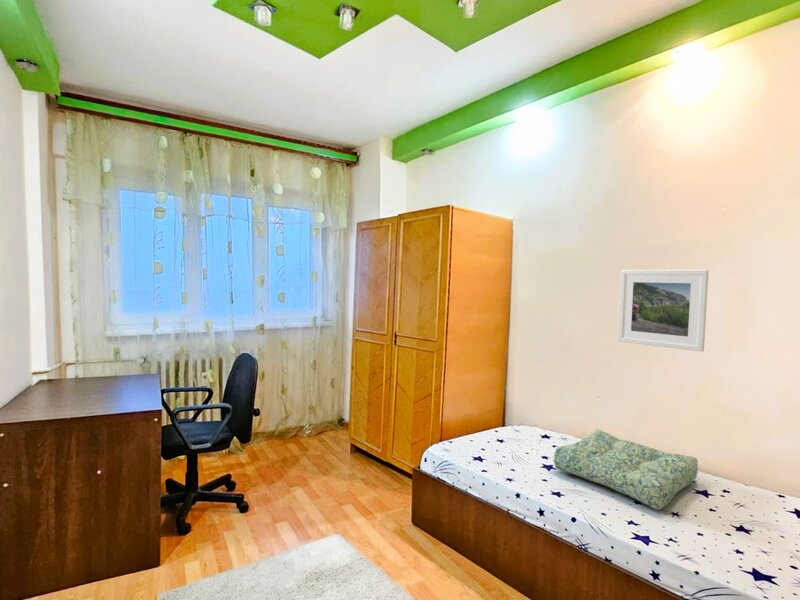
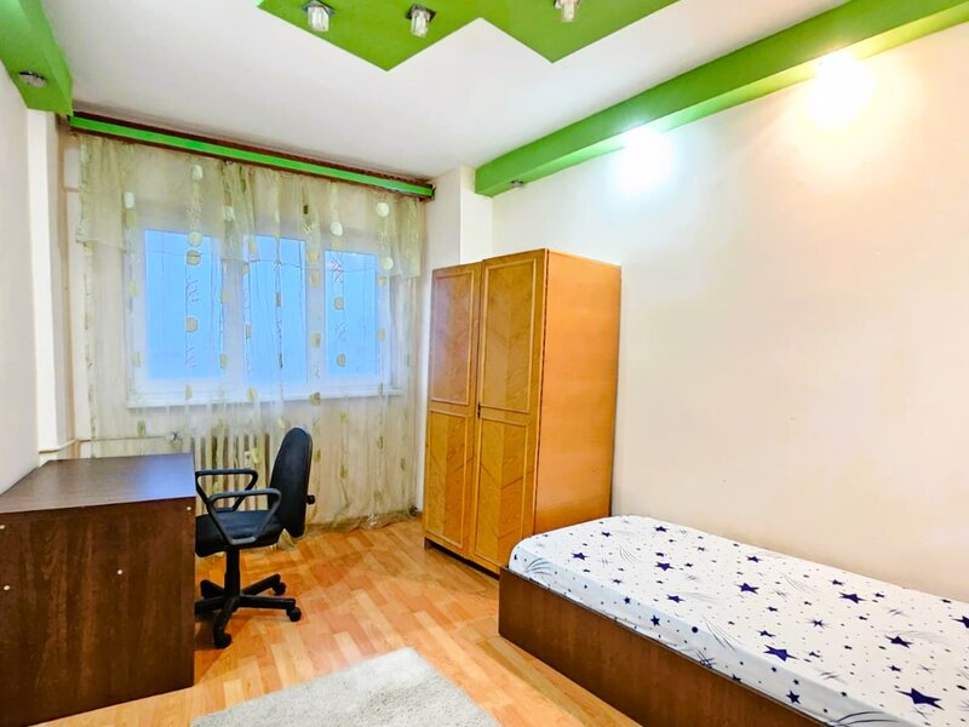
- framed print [617,269,710,353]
- seat cushion [553,428,699,511]
